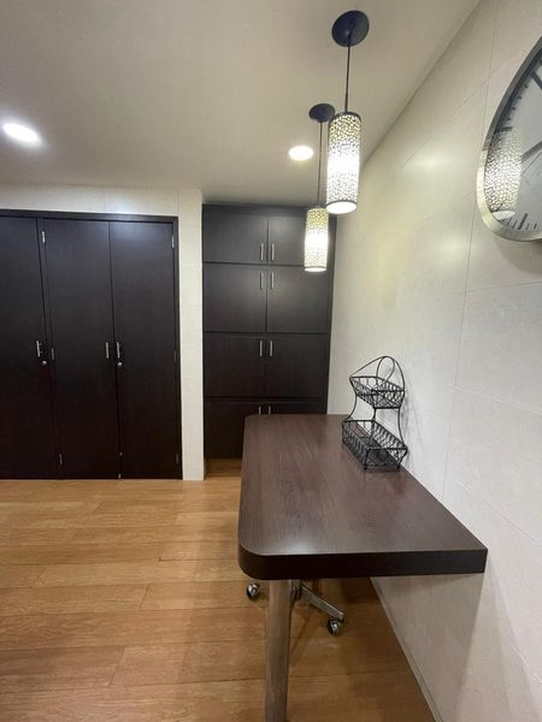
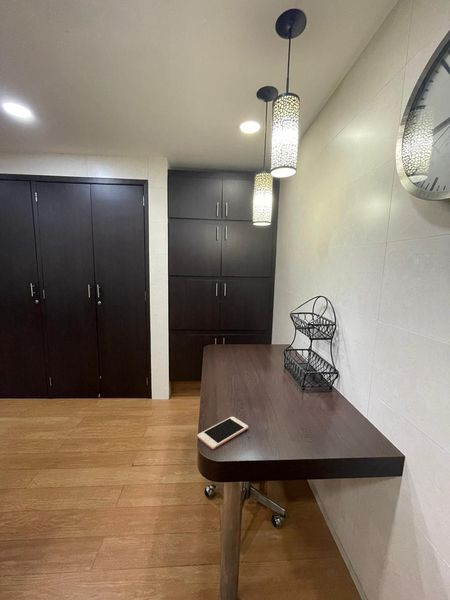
+ cell phone [196,416,249,450]
